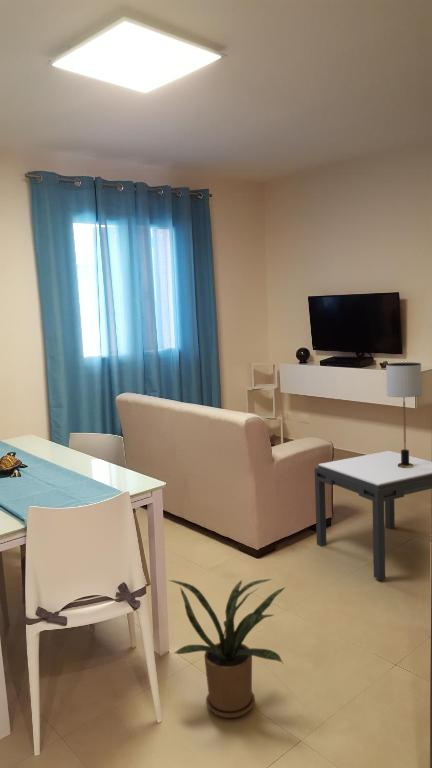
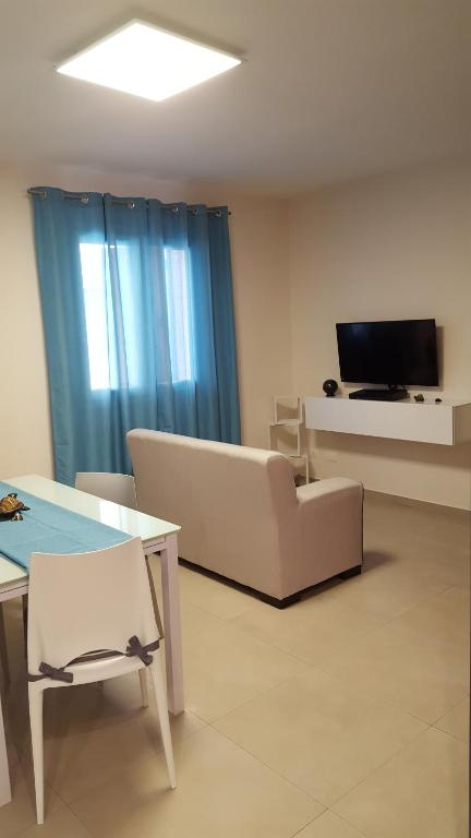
- table lamp [385,362,423,468]
- house plant [168,578,287,719]
- side table [314,450,432,581]
